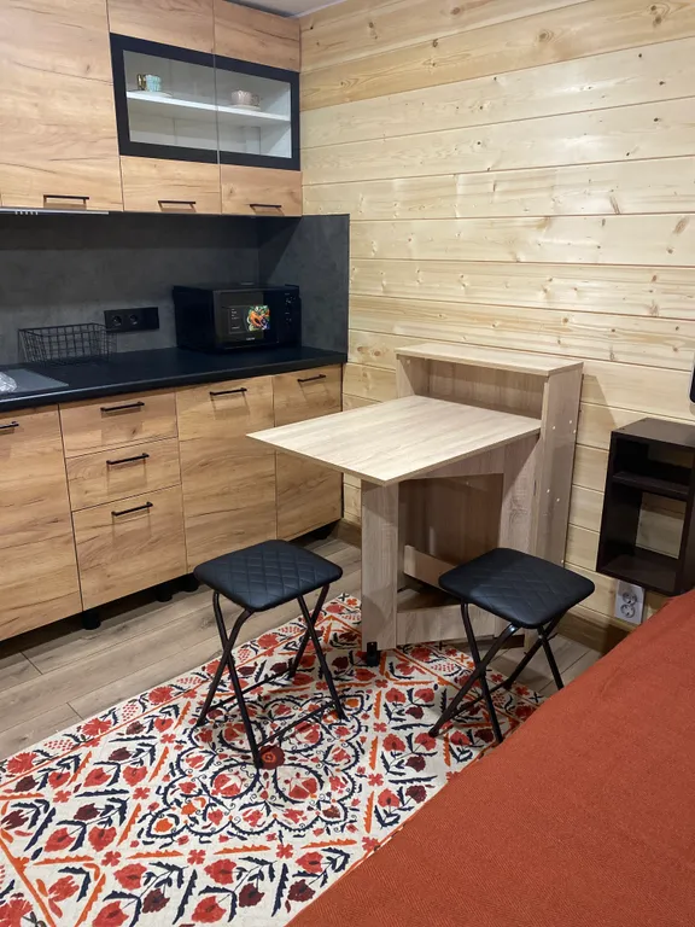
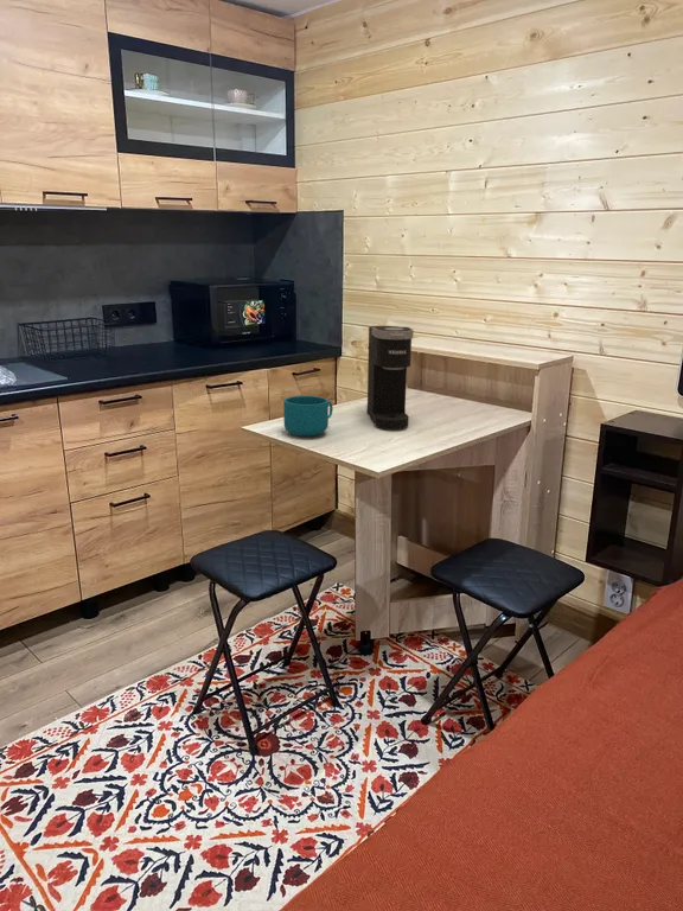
+ cup [282,395,334,438]
+ coffee maker [366,325,415,431]
